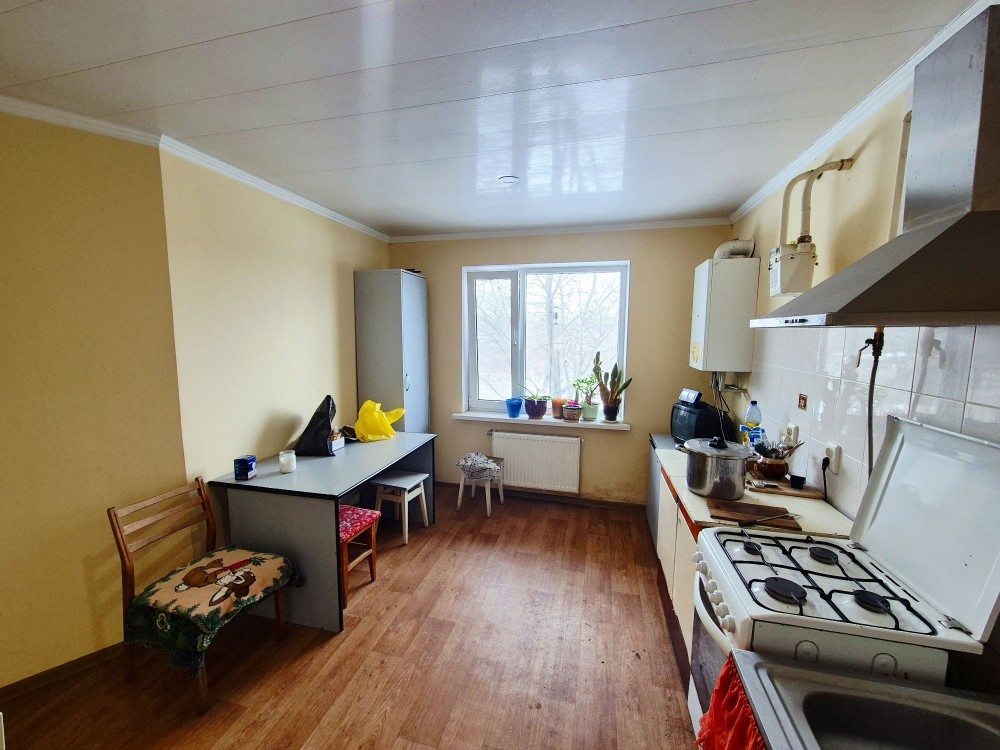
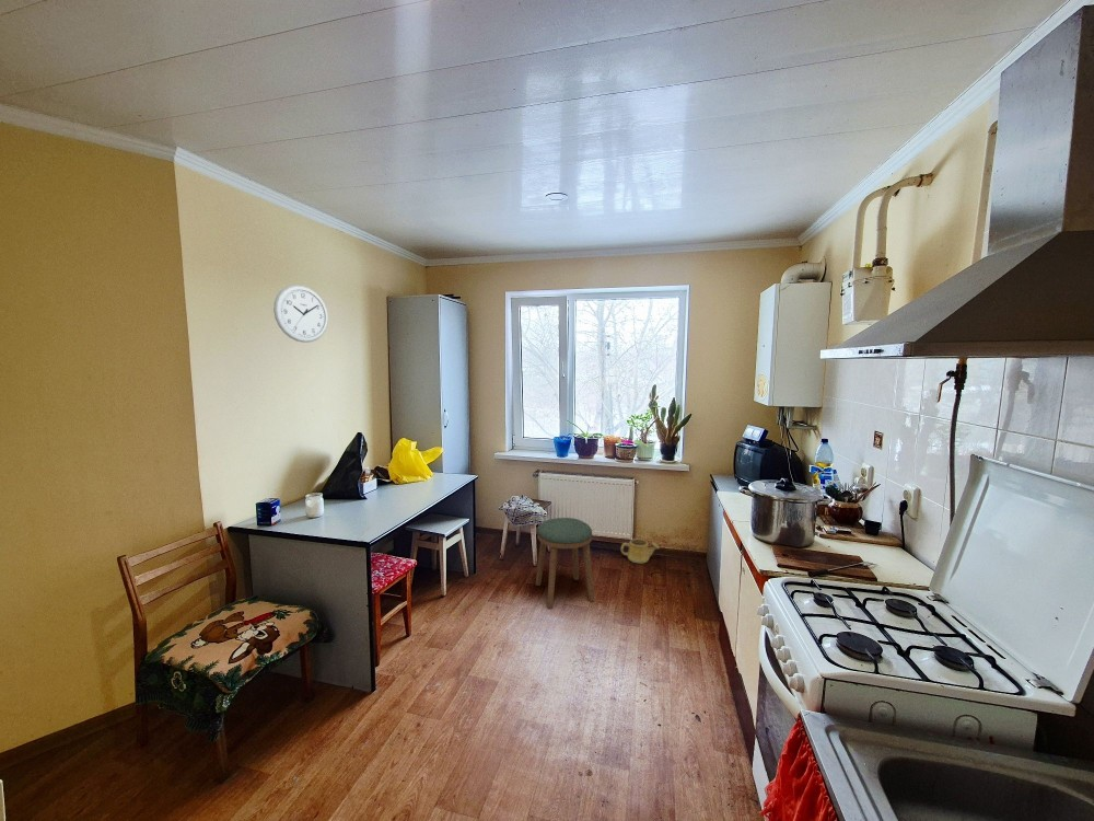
+ stool [535,517,595,610]
+ watering can [620,537,661,564]
+ wall clock [272,284,329,344]
